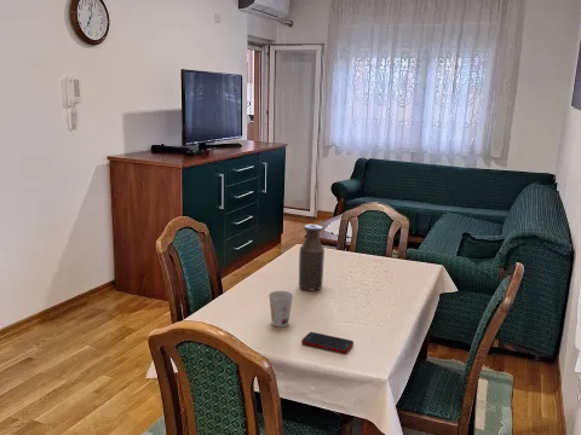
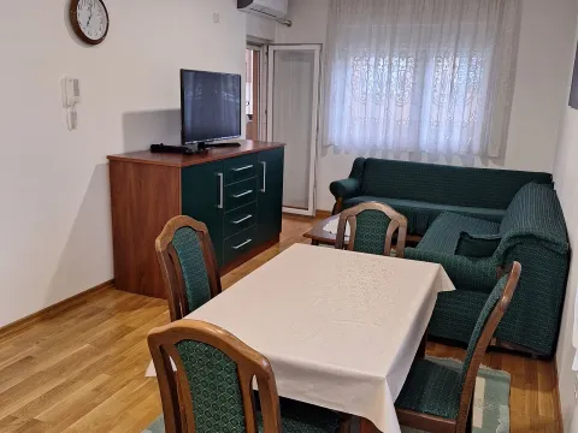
- cup [268,290,294,327]
- cell phone [300,331,355,354]
- bottle [298,224,326,291]
